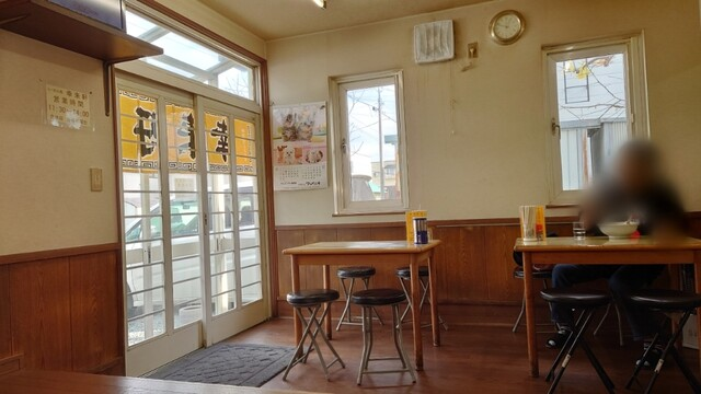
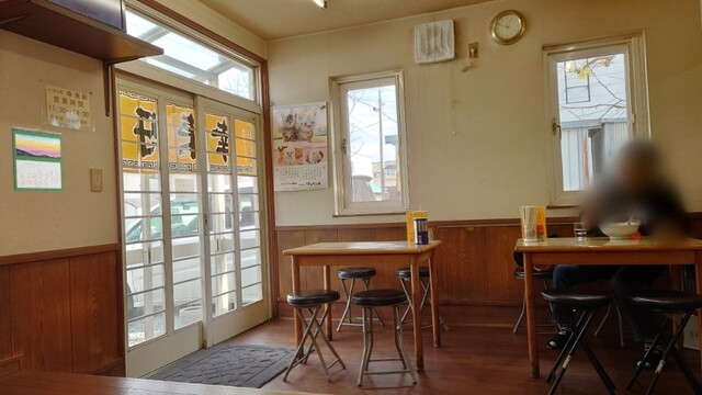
+ calendar [11,126,65,192]
